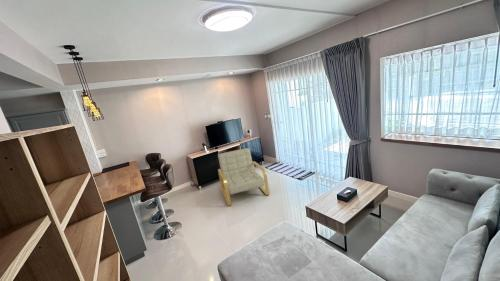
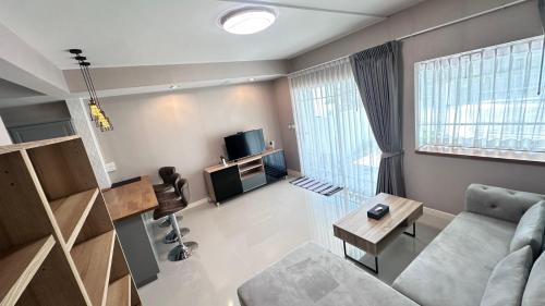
- armchair [217,147,270,207]
